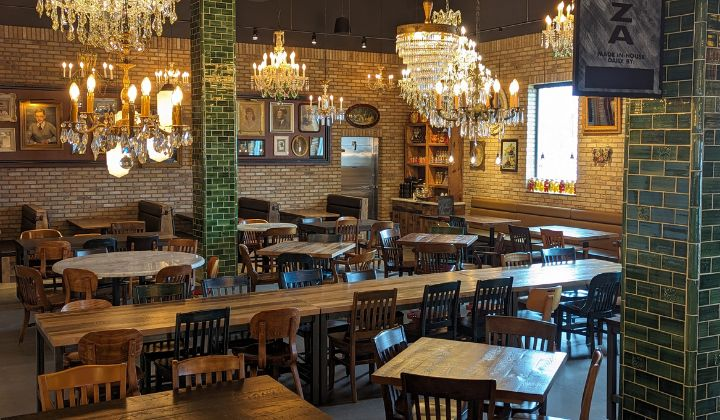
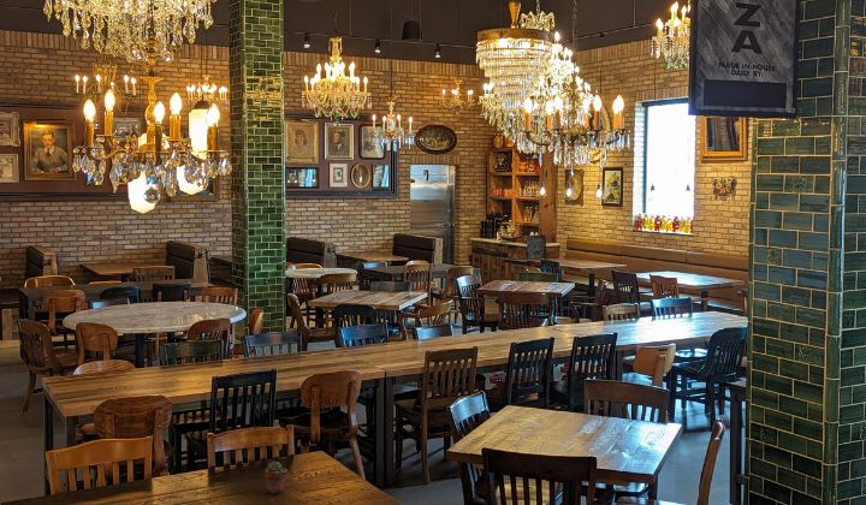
+ potted succulent [263,461,289,494]
